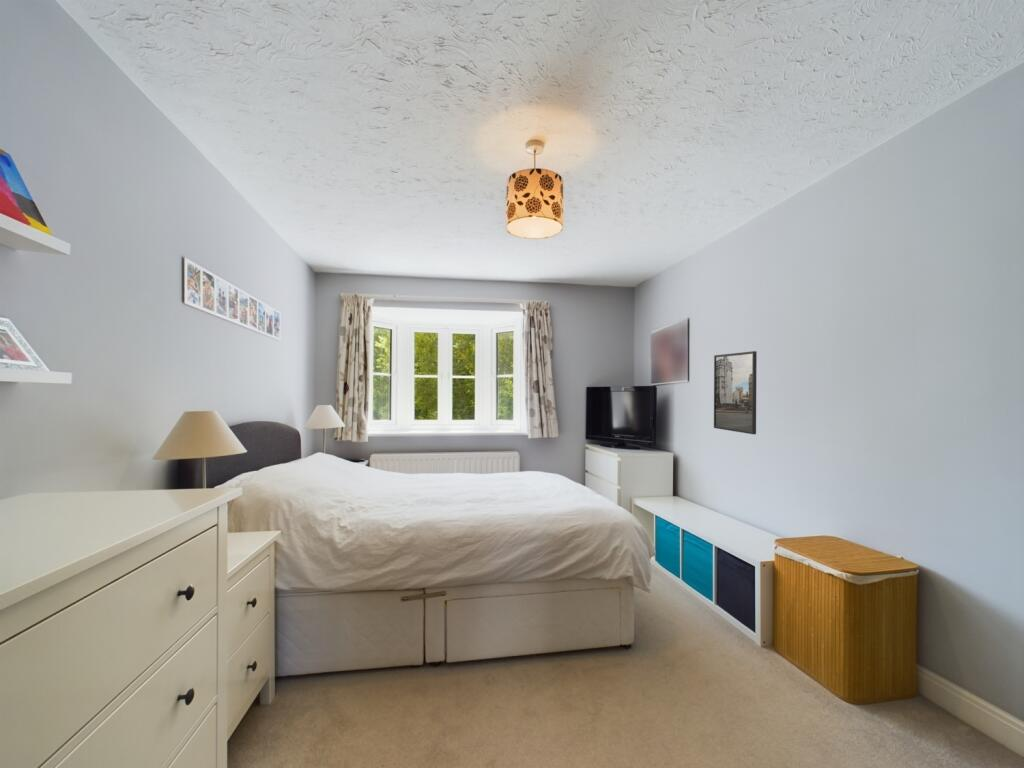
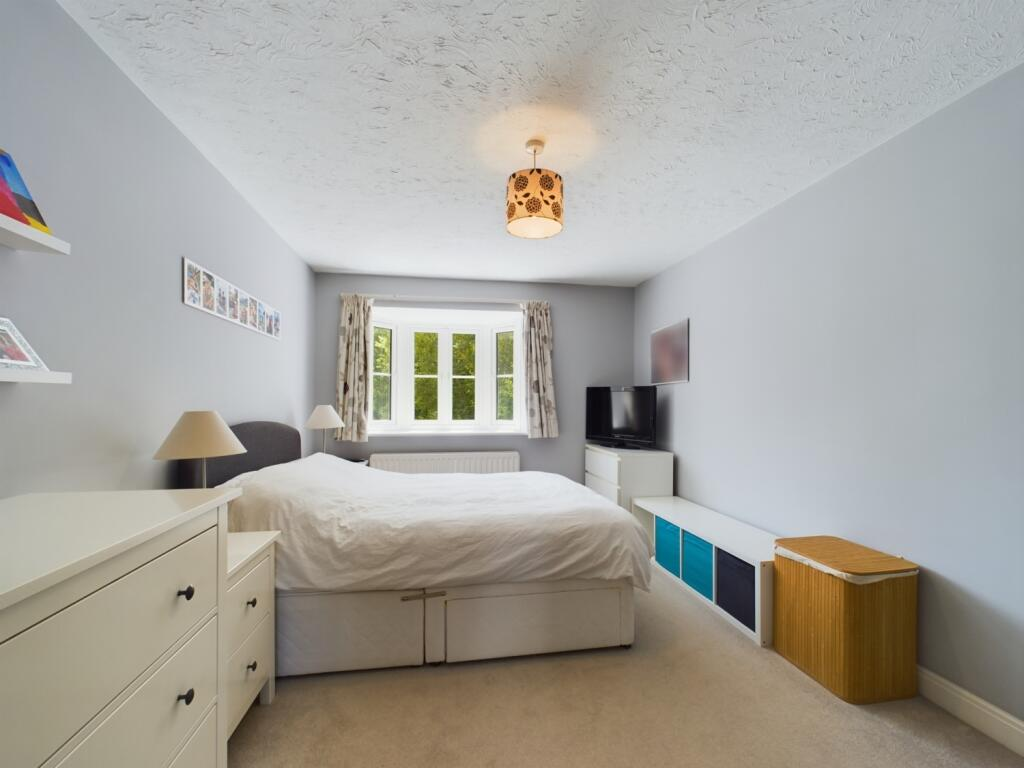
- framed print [713,350,758,435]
